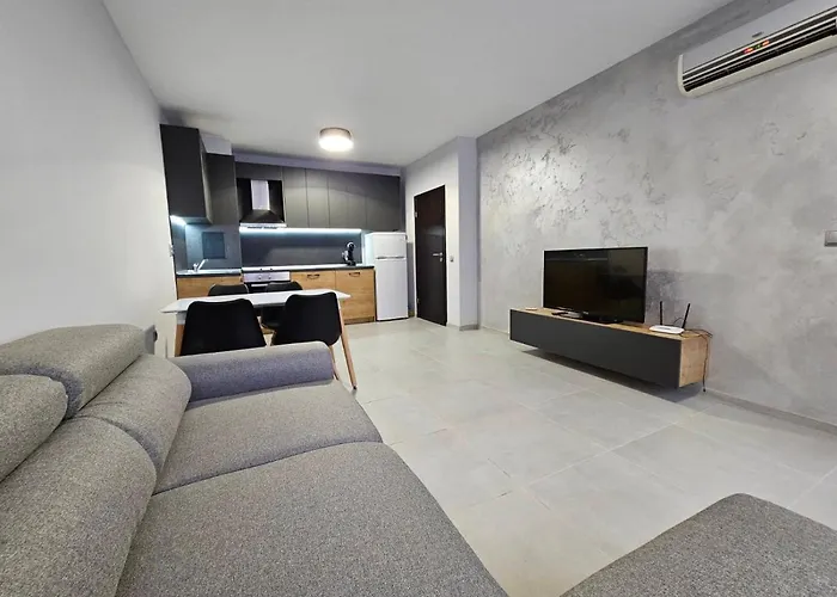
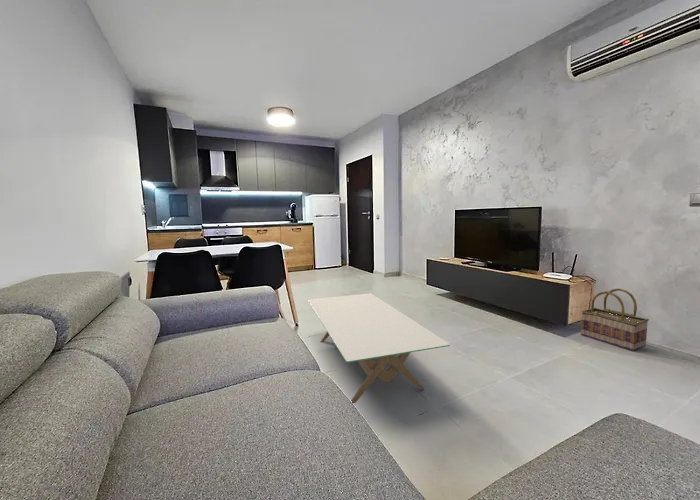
+ coffee table [307,292,451,404]
+ basket [580,287,650,352]
